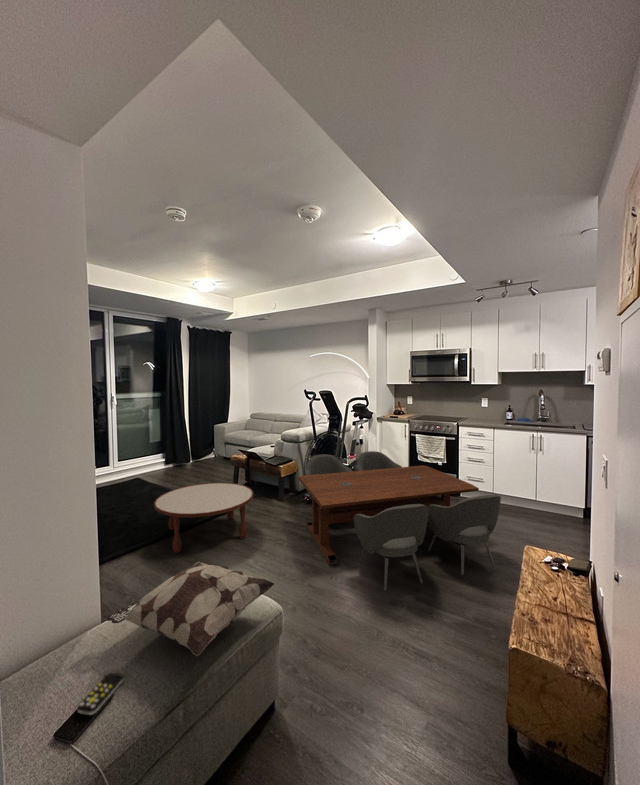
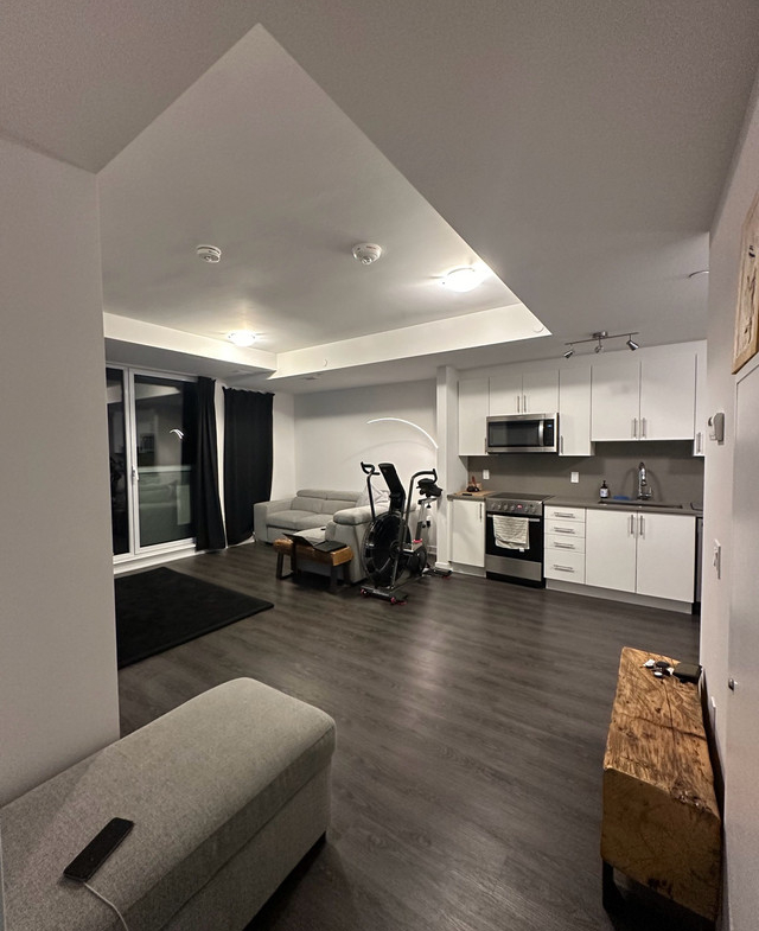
- dining table [297,450,502,591]
- decorative pillow [105,561,276,657]
- coffee table [153,482,254,554]
- remote control [77,672,124,716]
